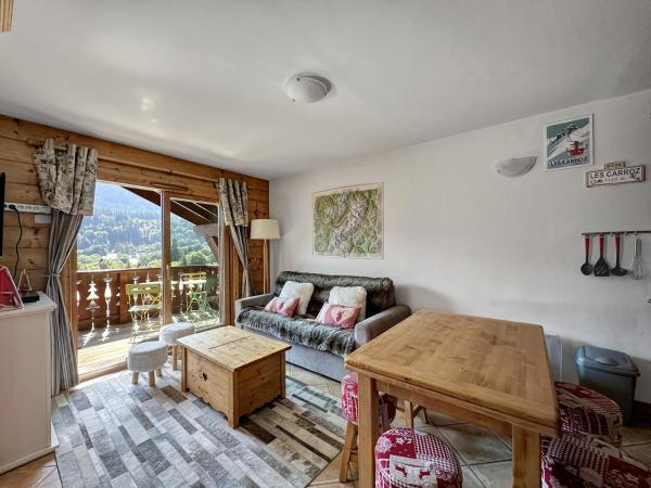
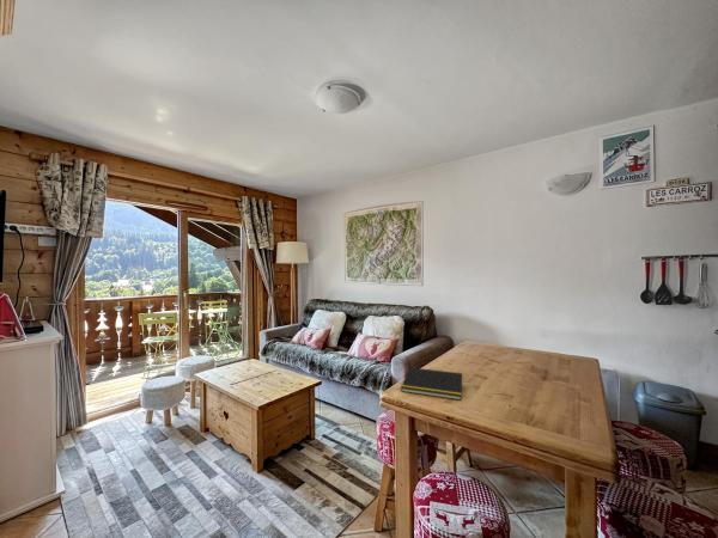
+ notepad [400,366,463,401]
